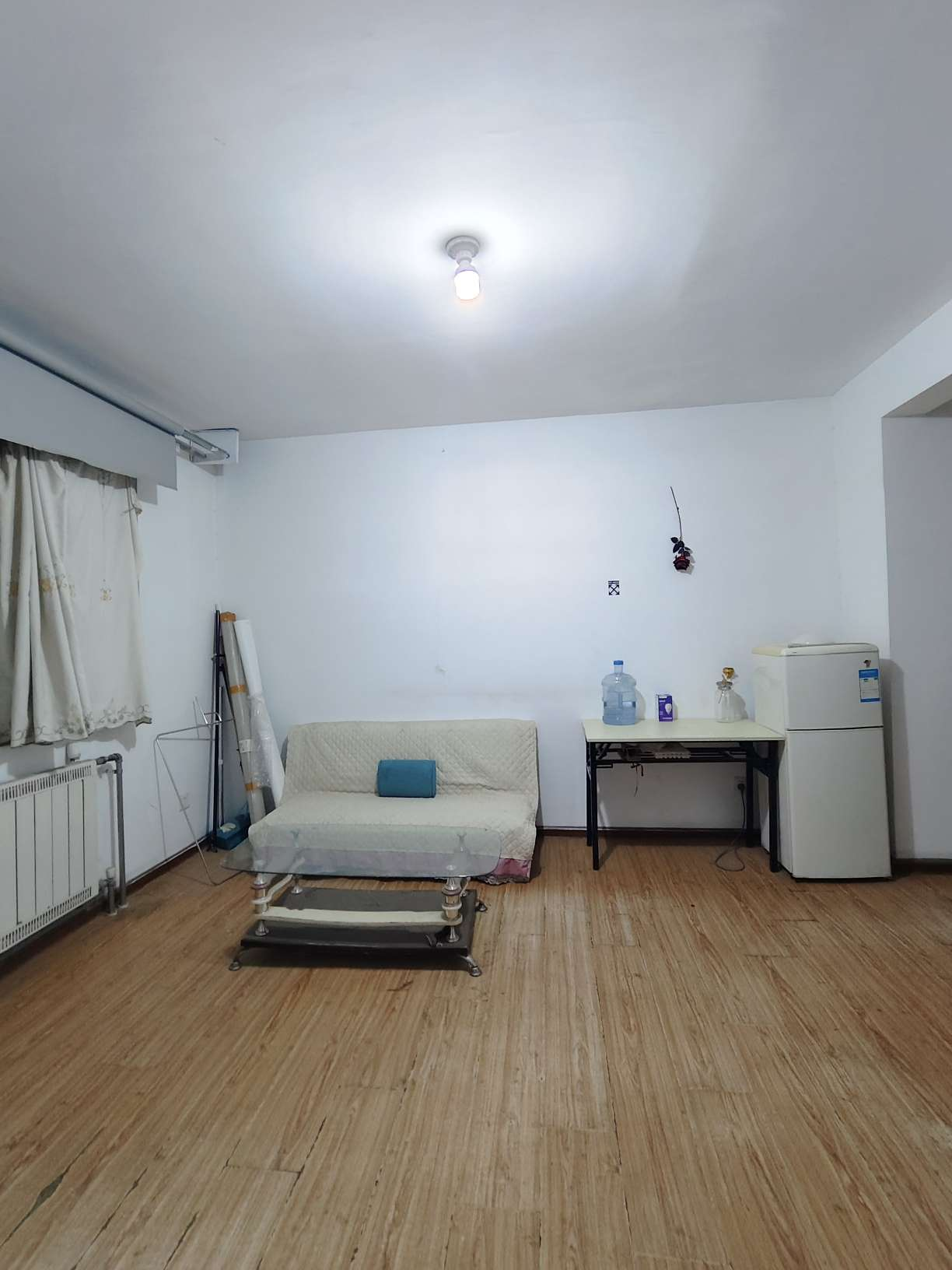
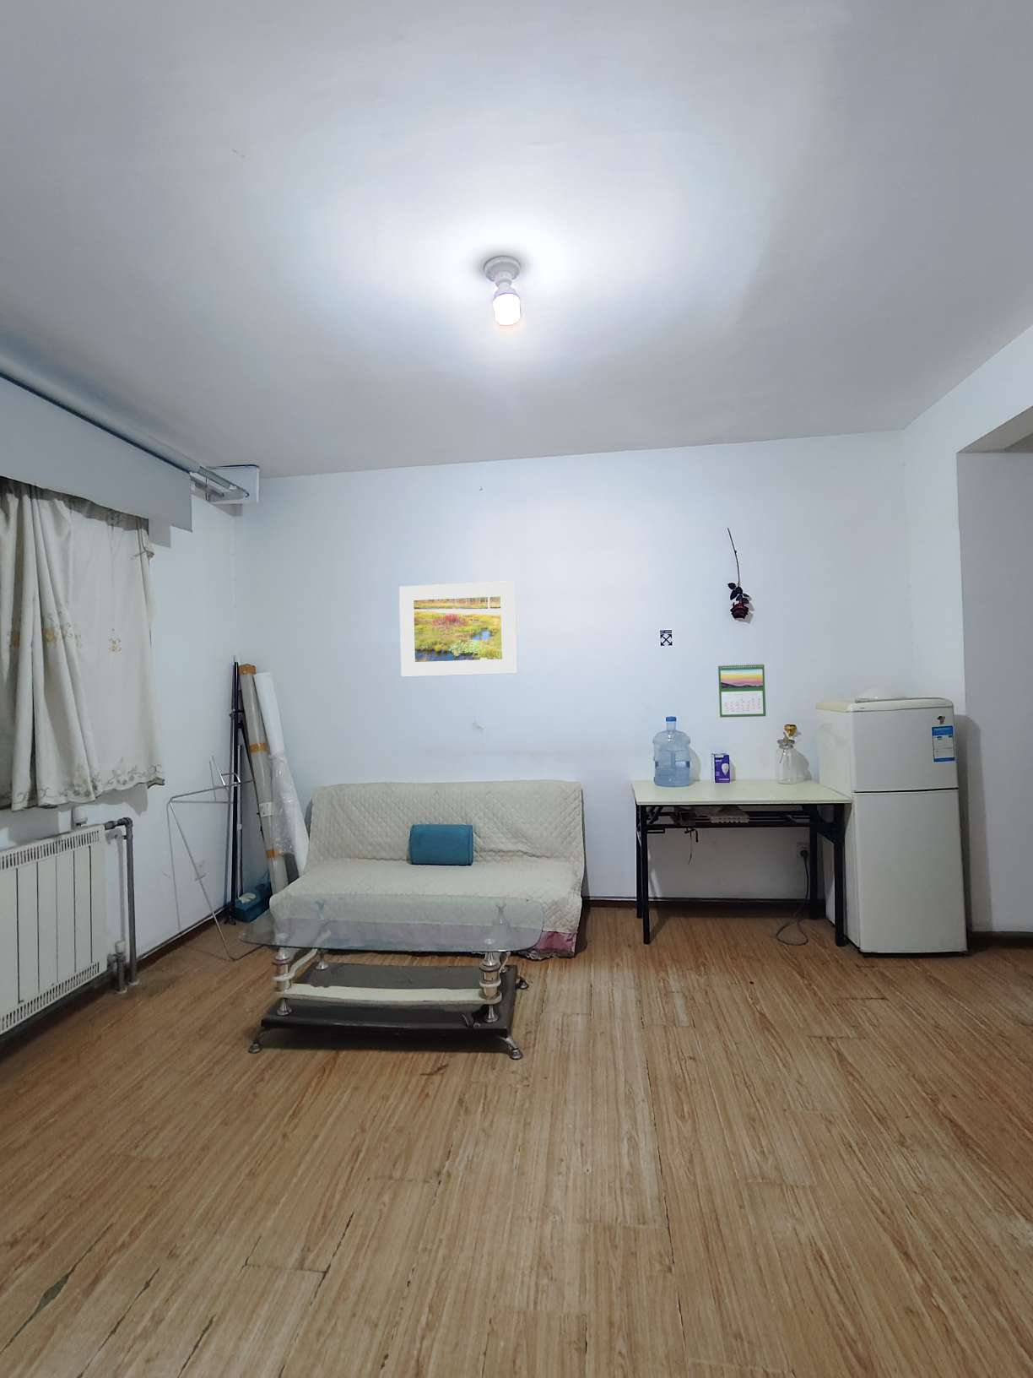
+ calendar [717,662,767,718]
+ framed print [398,580,519,678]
